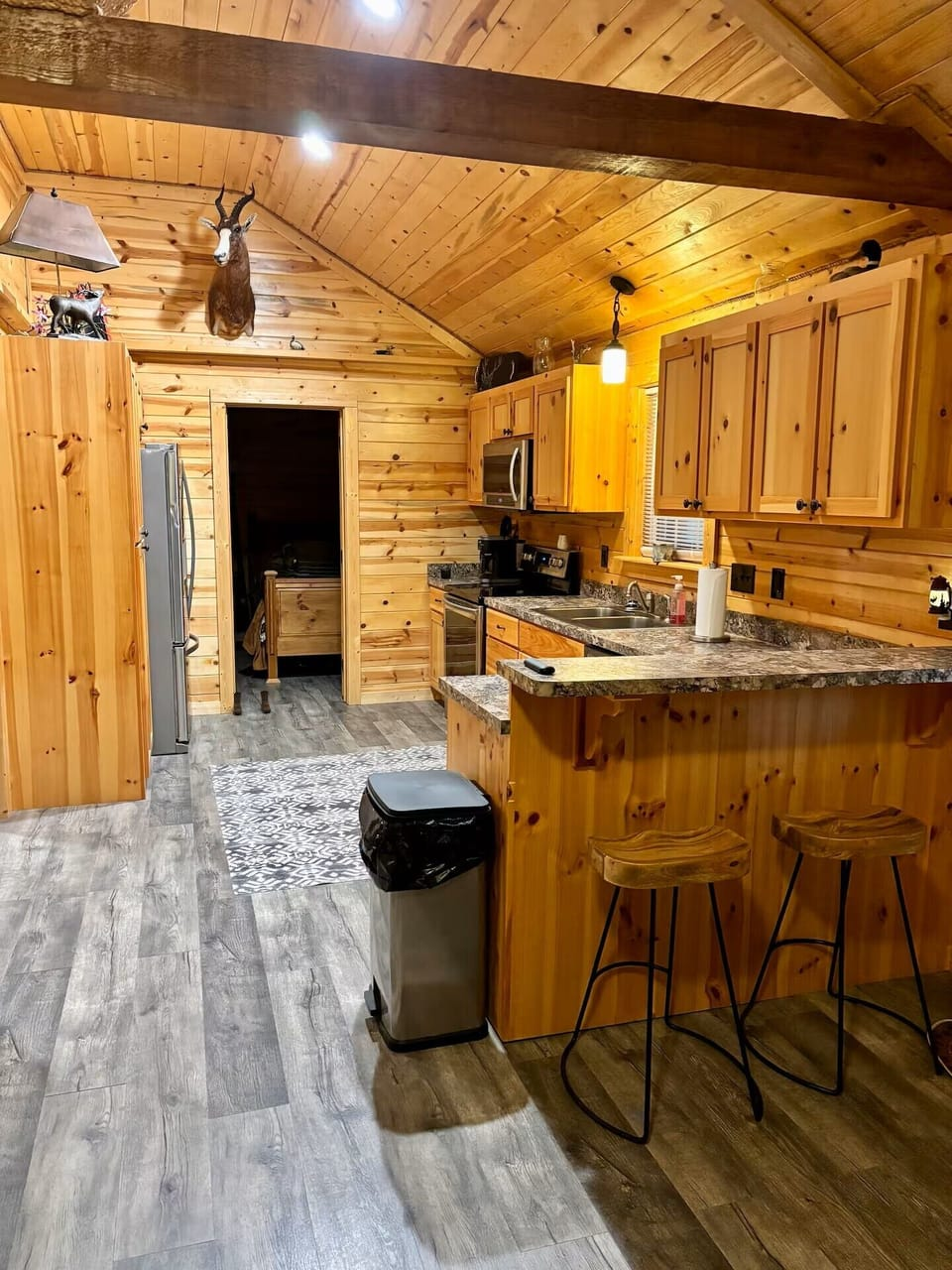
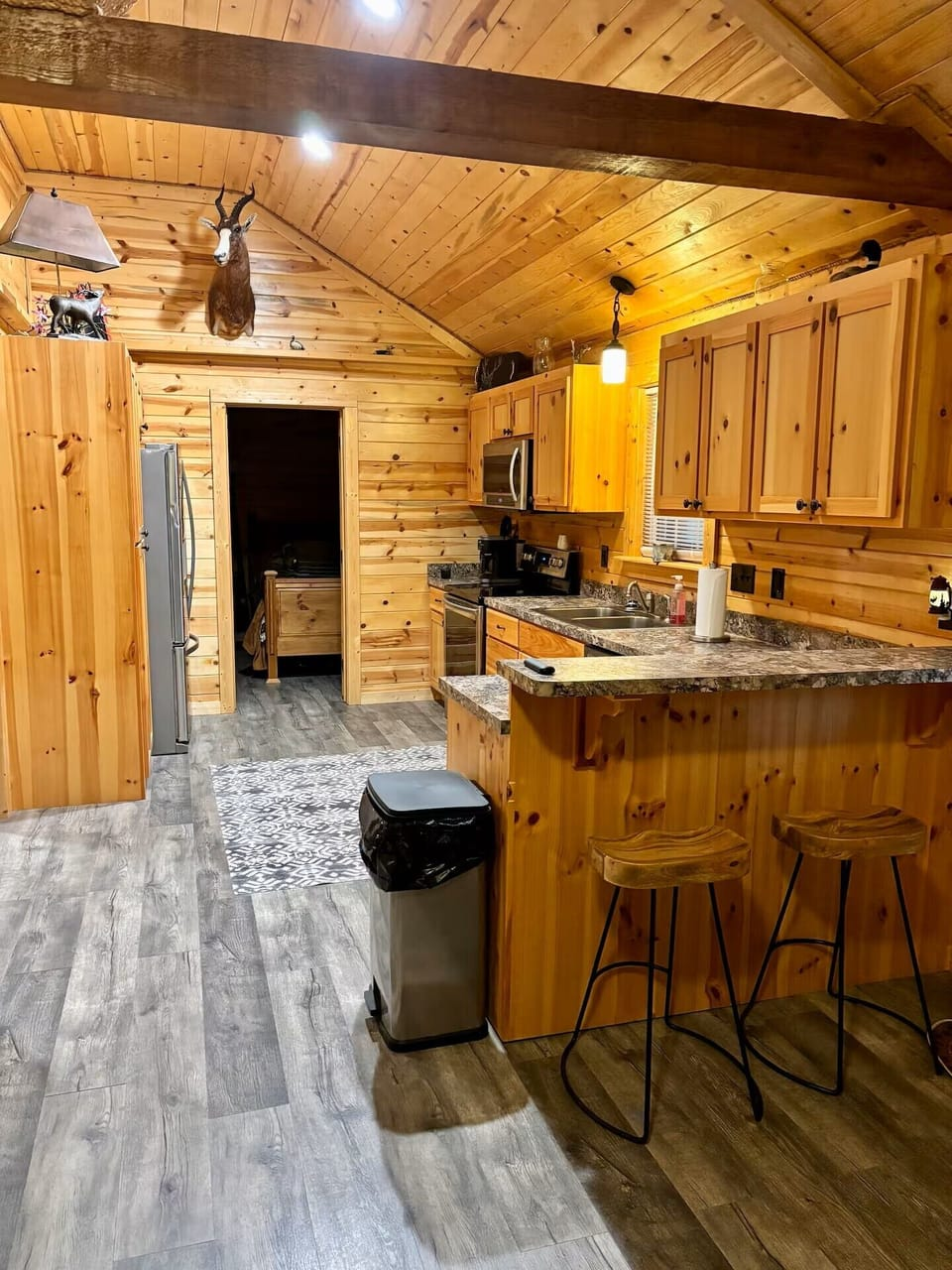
- boots [232,690,272,715]
